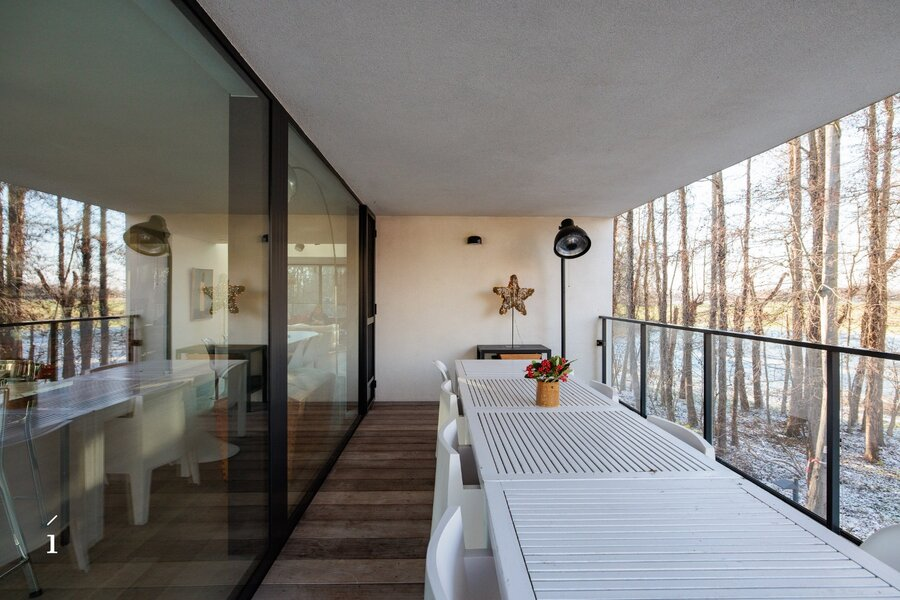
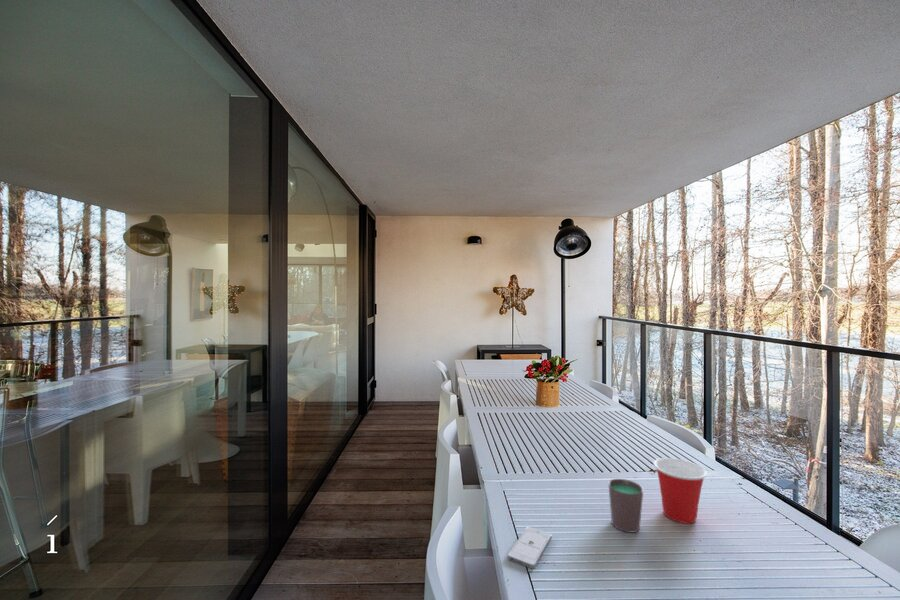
+ cup [607,478,644,534]
+ cup [652,457,708,524]
+ smartphone [507,526,553,570]
